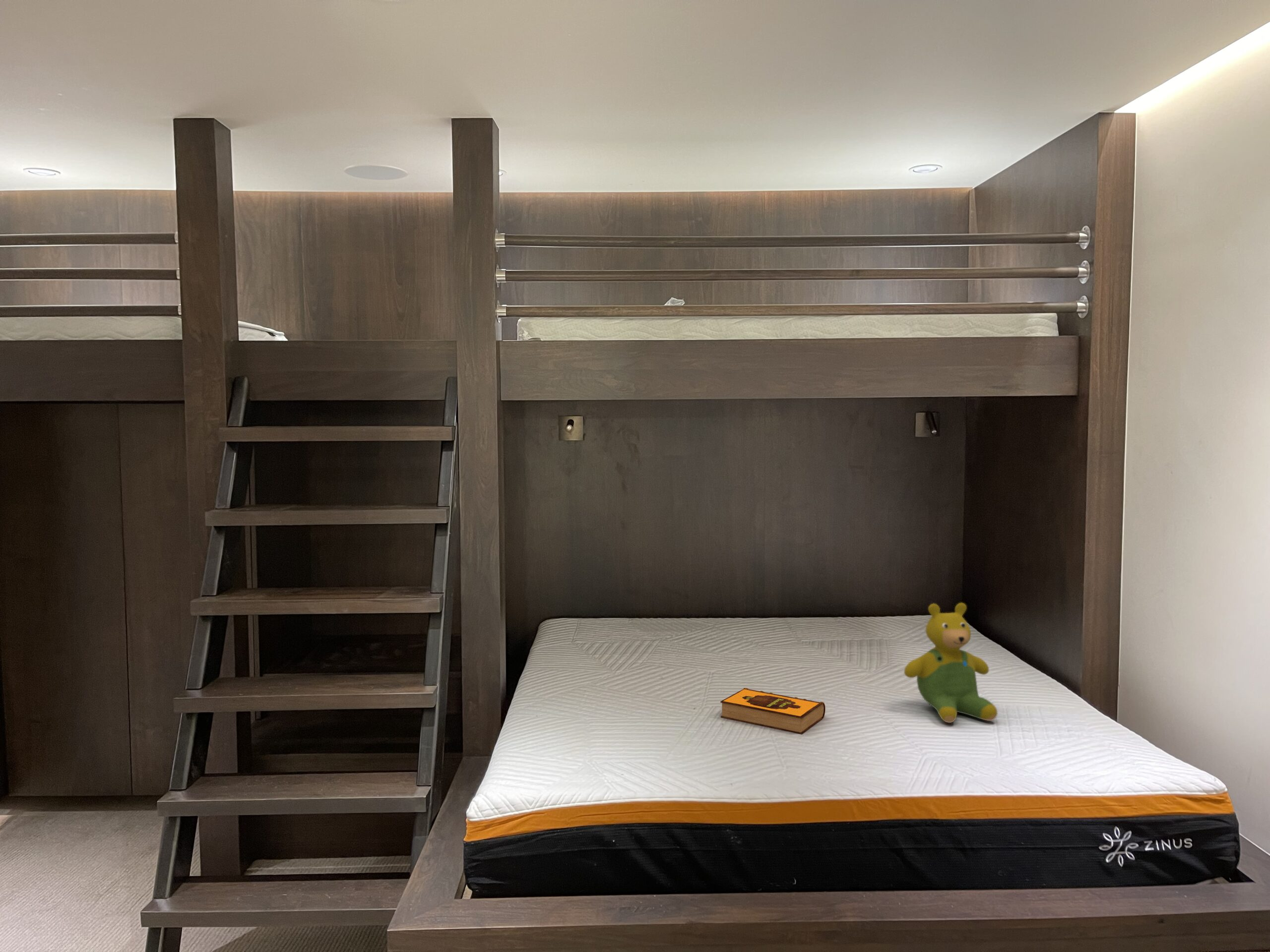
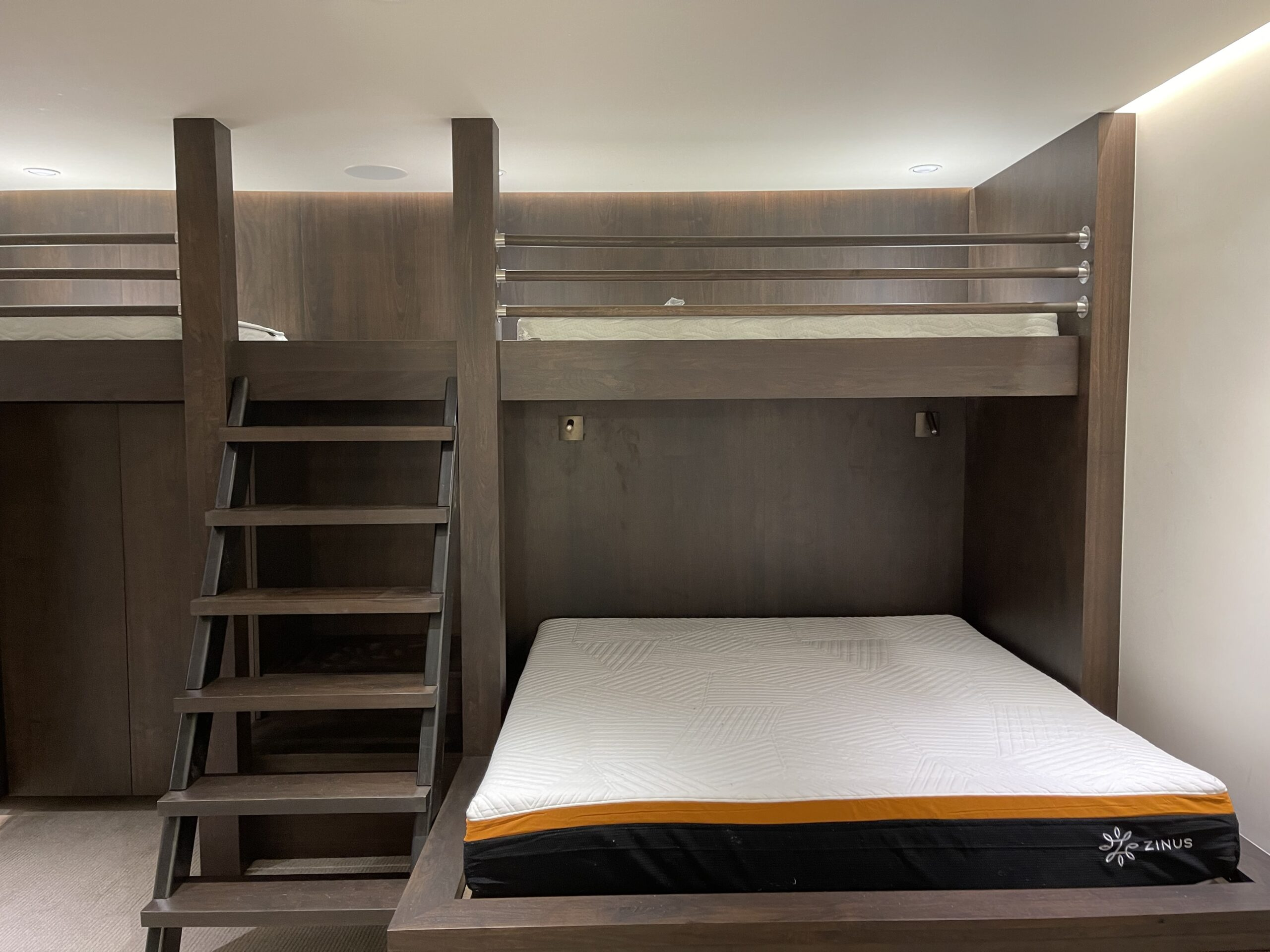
- hardback book [720,687,826,735]
- teddy bear [903,602,998,723]
